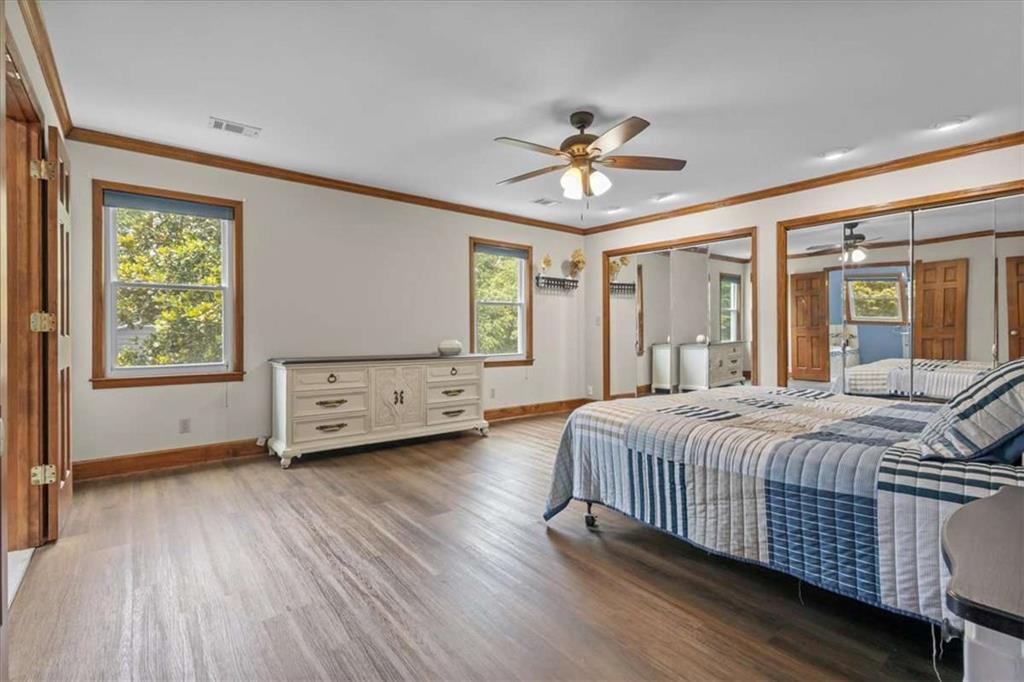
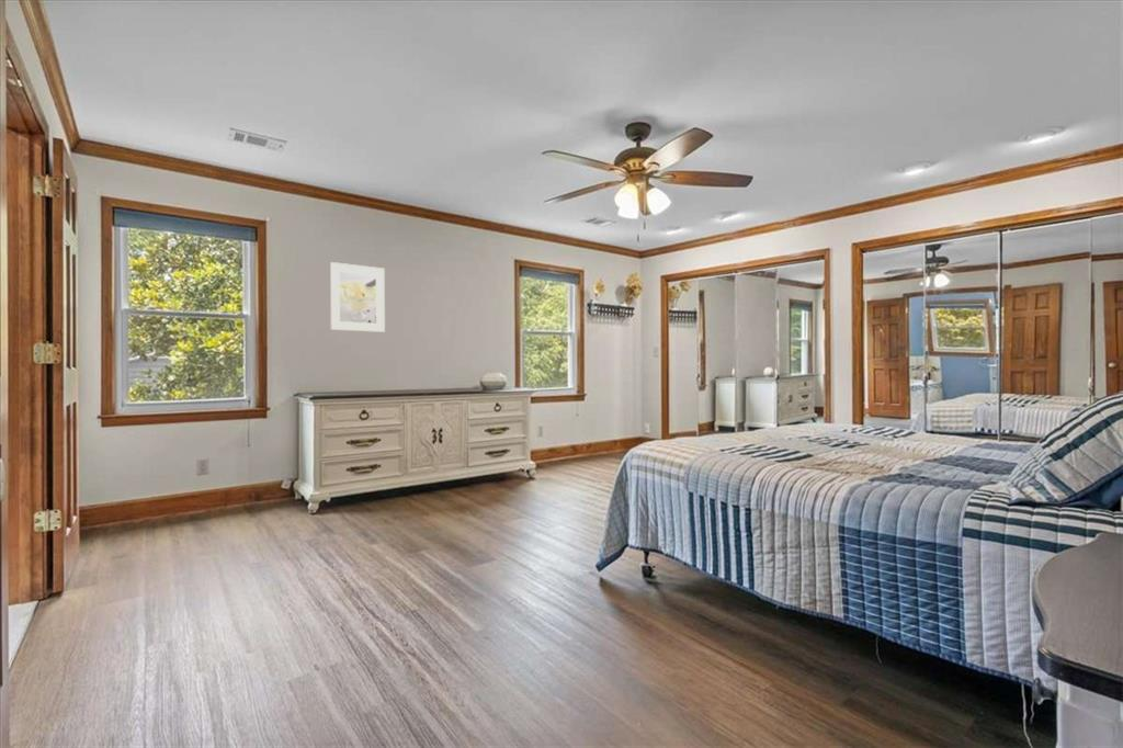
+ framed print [329,261,386,333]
